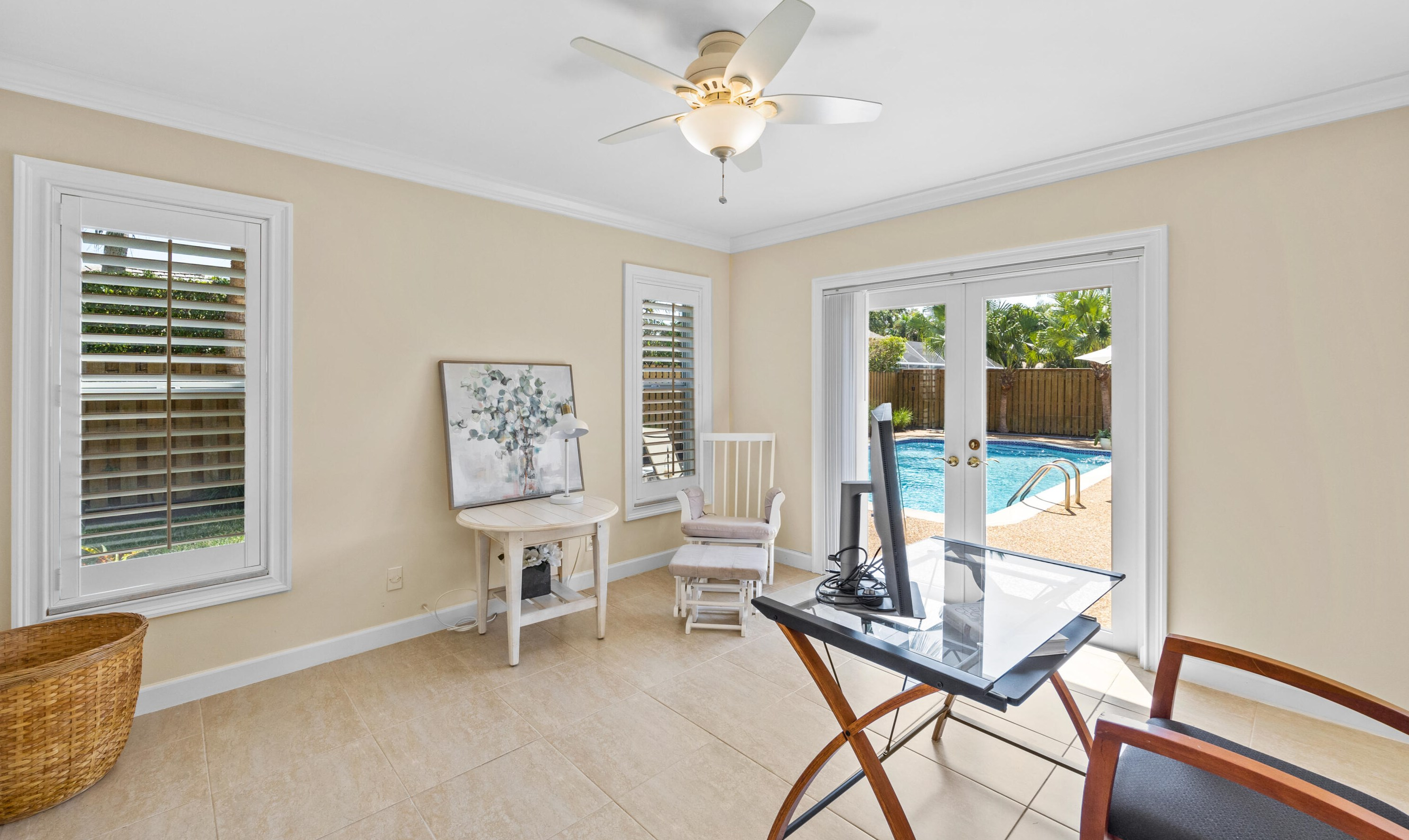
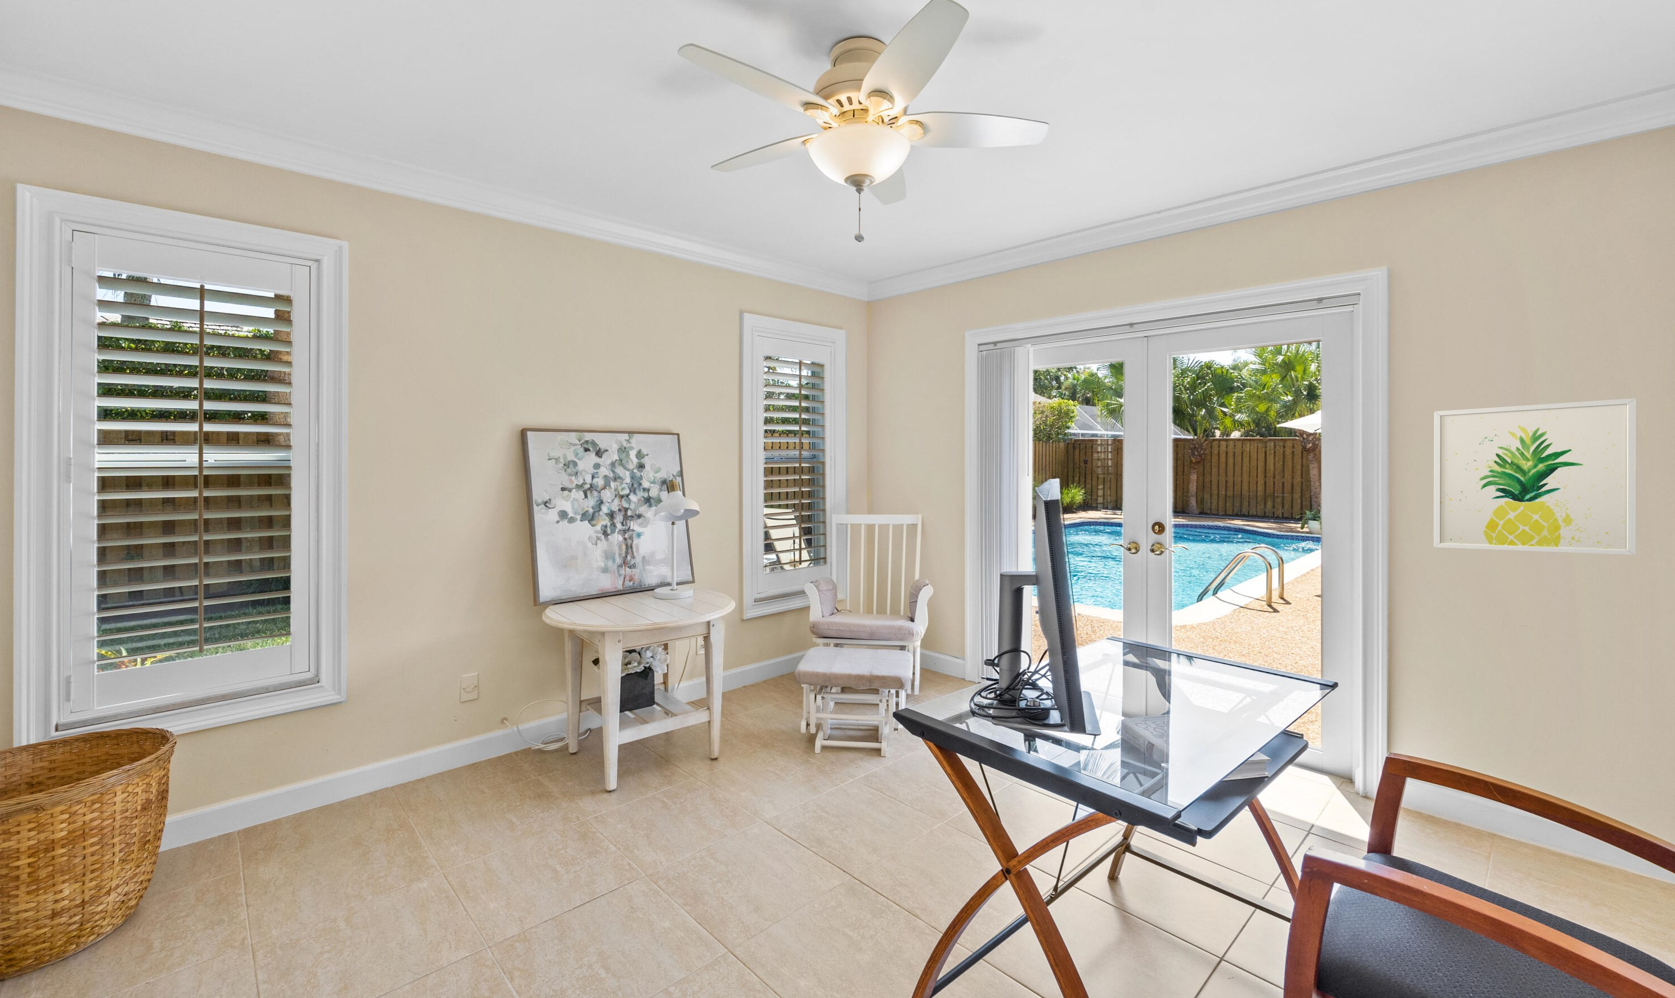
+ wall art [1432,398,1637,556]
